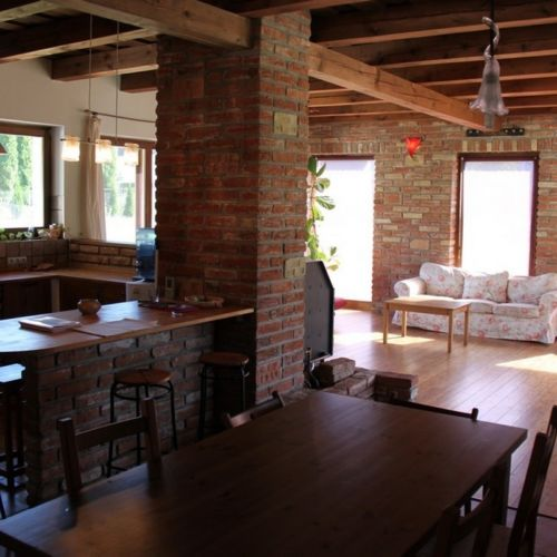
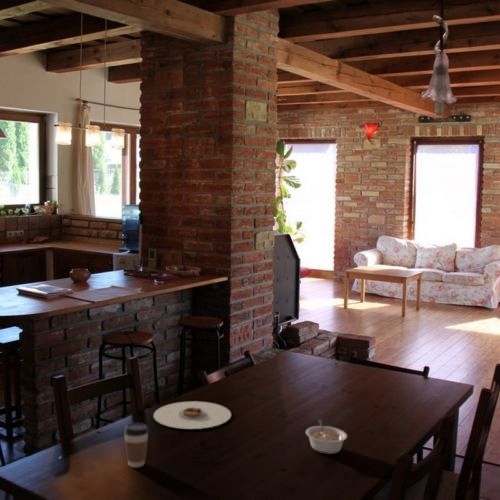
+ coffee cup [123,422,150,469]
+ legume [305,419,348,455]
+ plate [153,400,232,430]
